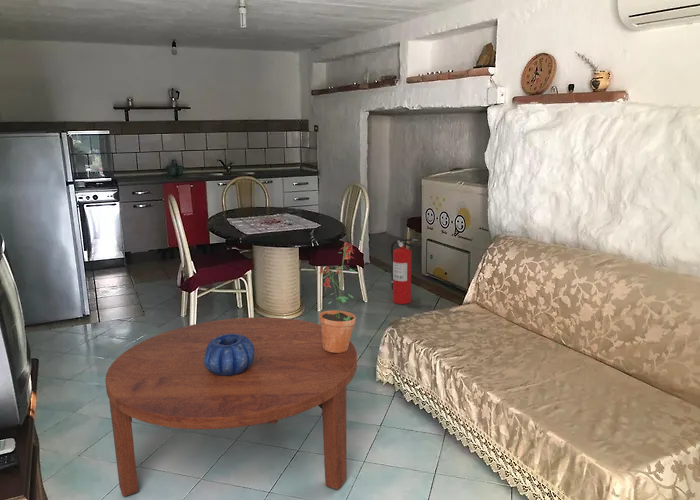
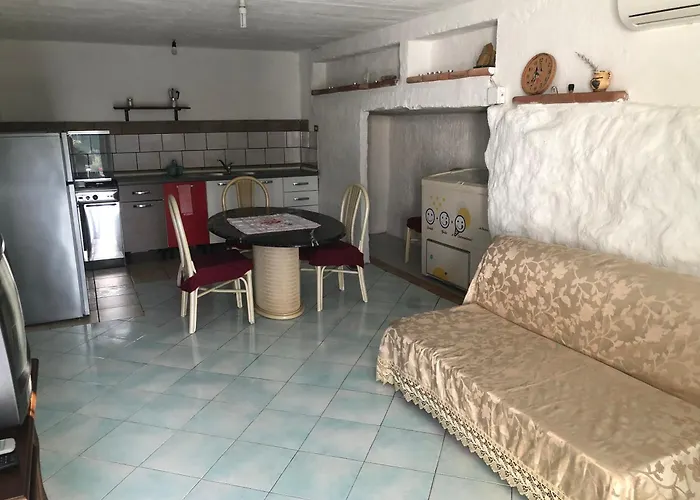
- potted plant [318,241,357,353]
- fire extinguisher [390,238,414,305]
- decorative bowl [204,334,254,376]
- coffee table [104,316,358,497]
